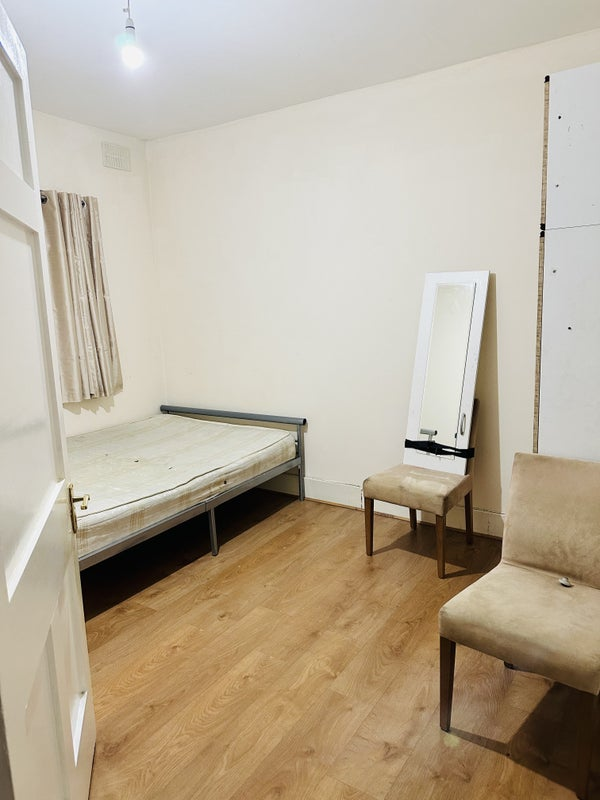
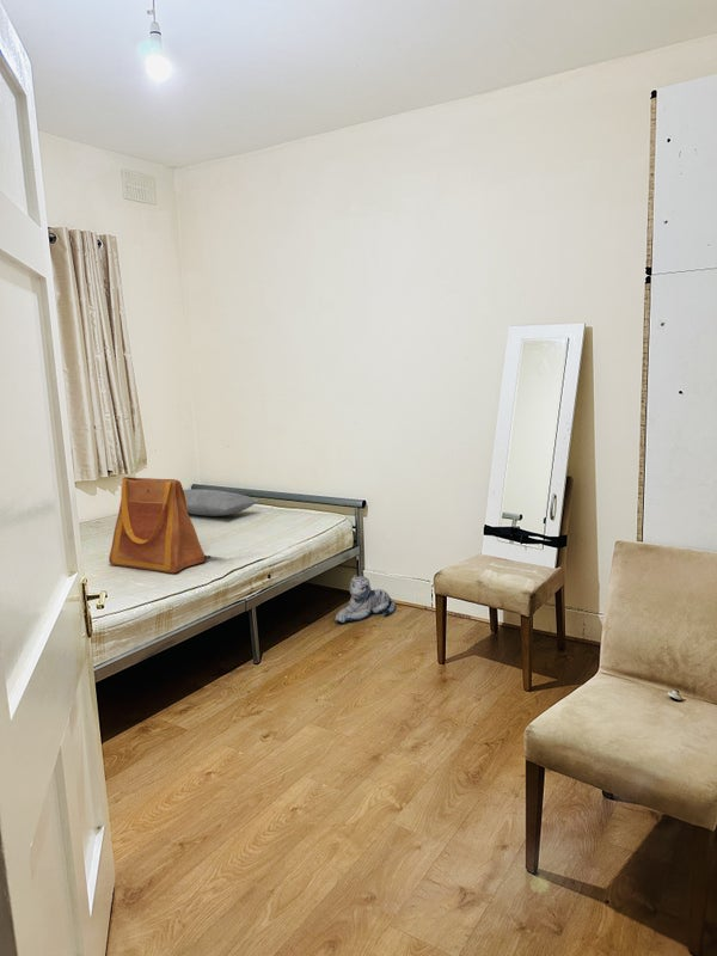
+ plush toy [333,574,397,624]
+ tote bag [108,476,207,575]
+ pillow [183,488,262,517]
